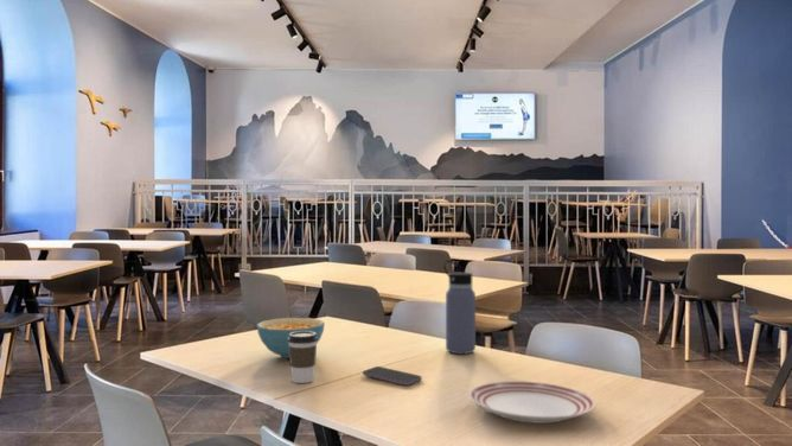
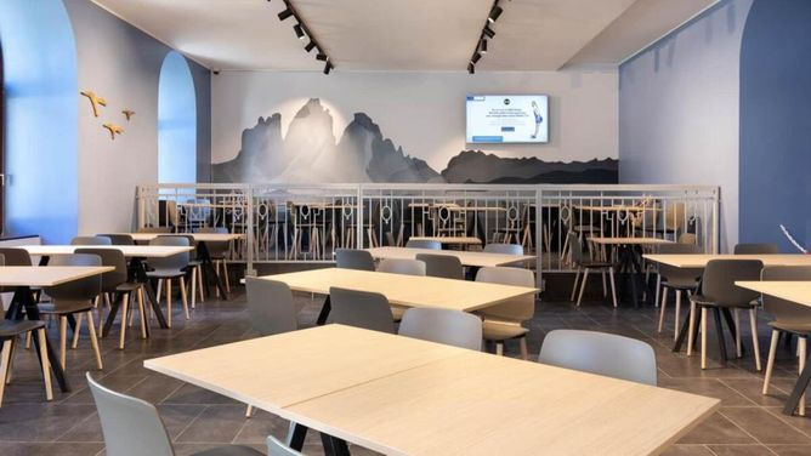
- cereal bowl [256,317,326,359]
- coffee cup [288,331,318,384]
- dinner plate [467,380,596,425]
- water bottle [442,259,477,355]
- smartphone [362,365,423,387]
